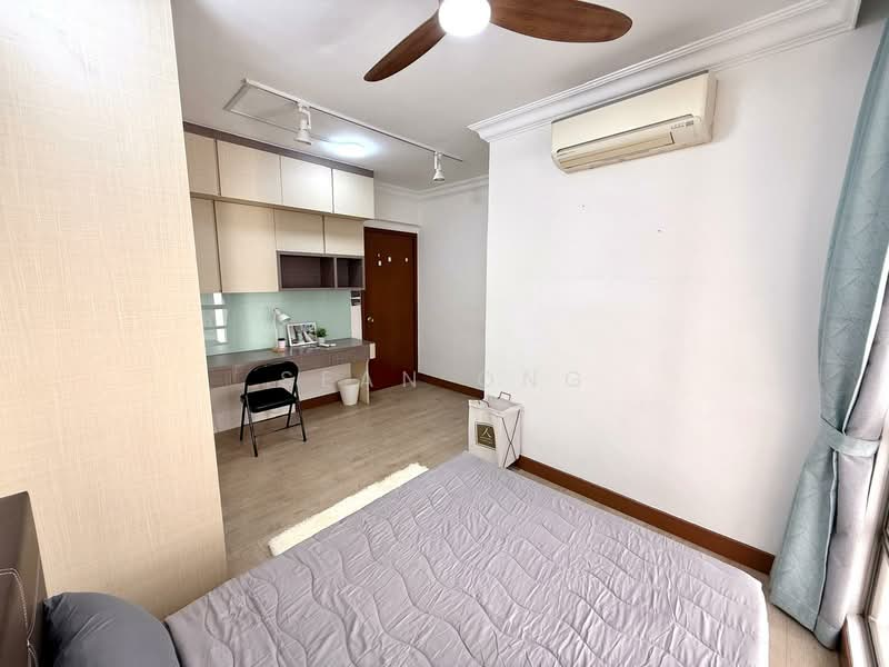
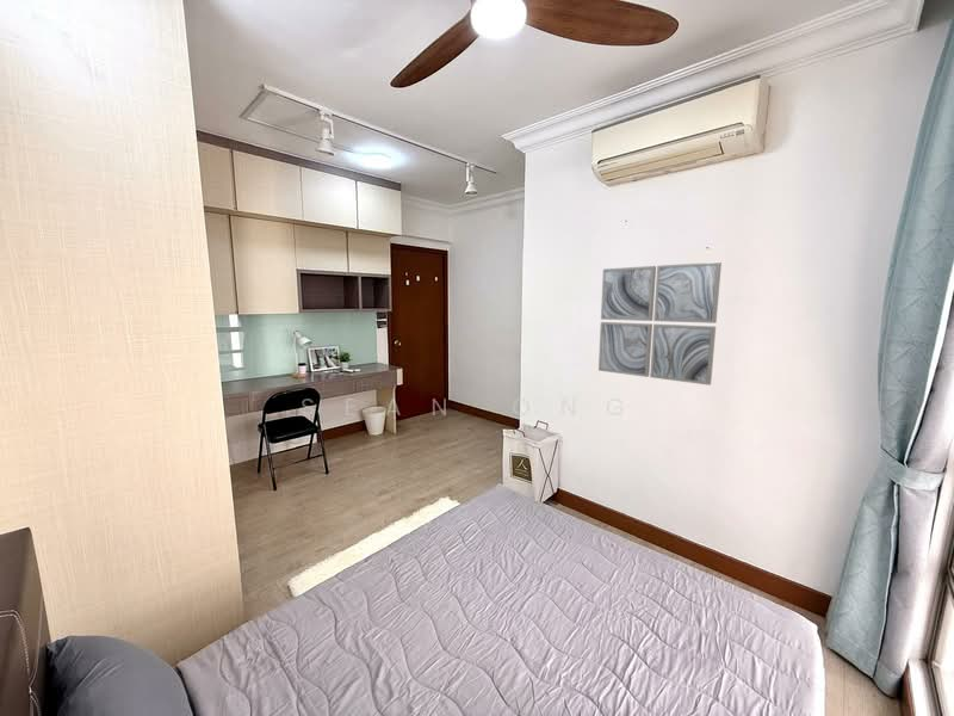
+ wall art [597,260,723,387]
